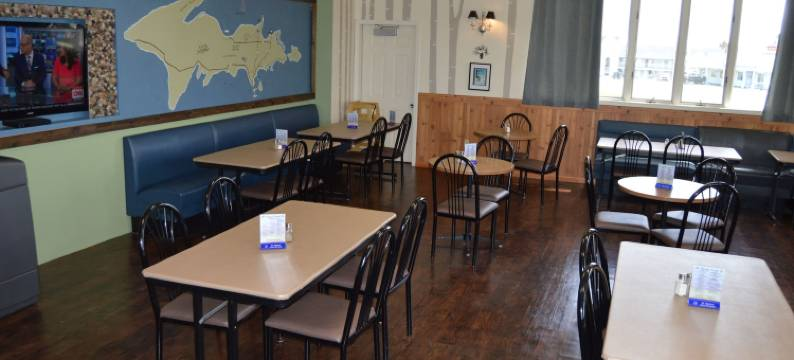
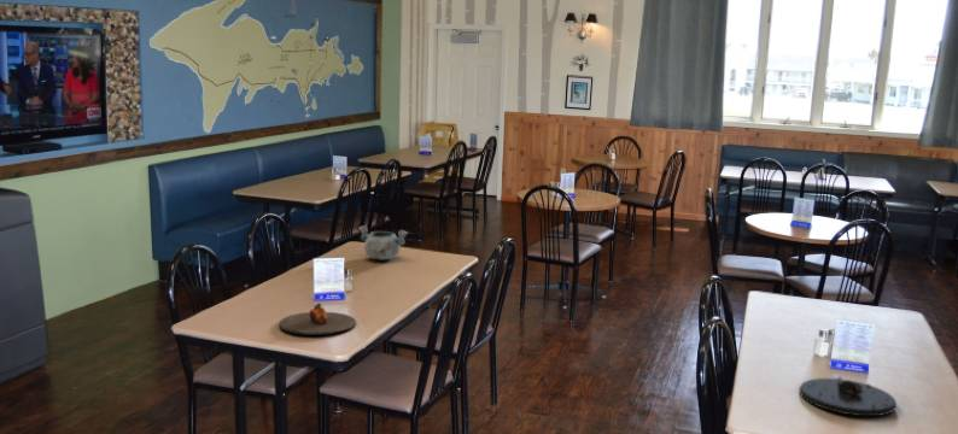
+ bowl [357,224,409,262]
+ plate [799,376,898,417]
+ plate [278,301,357,336]
